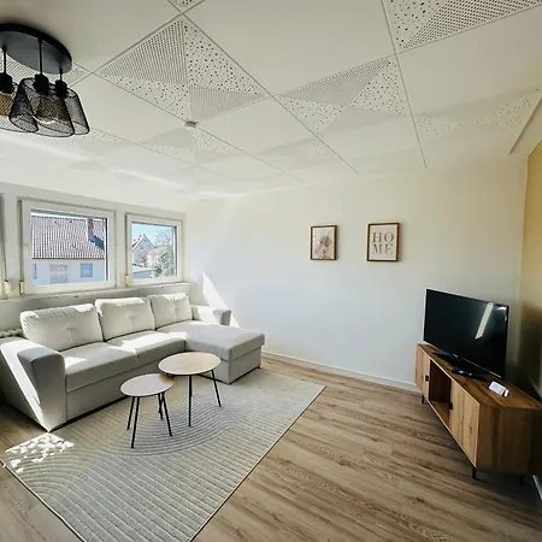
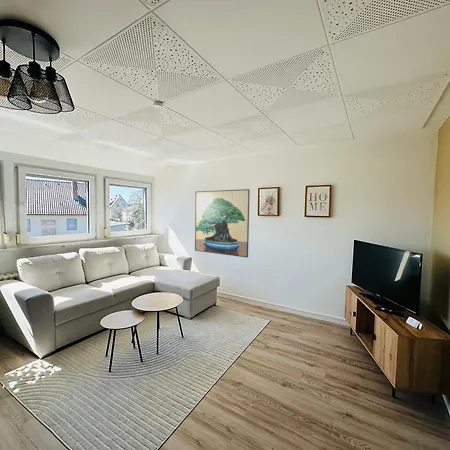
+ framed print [194,188,251,258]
